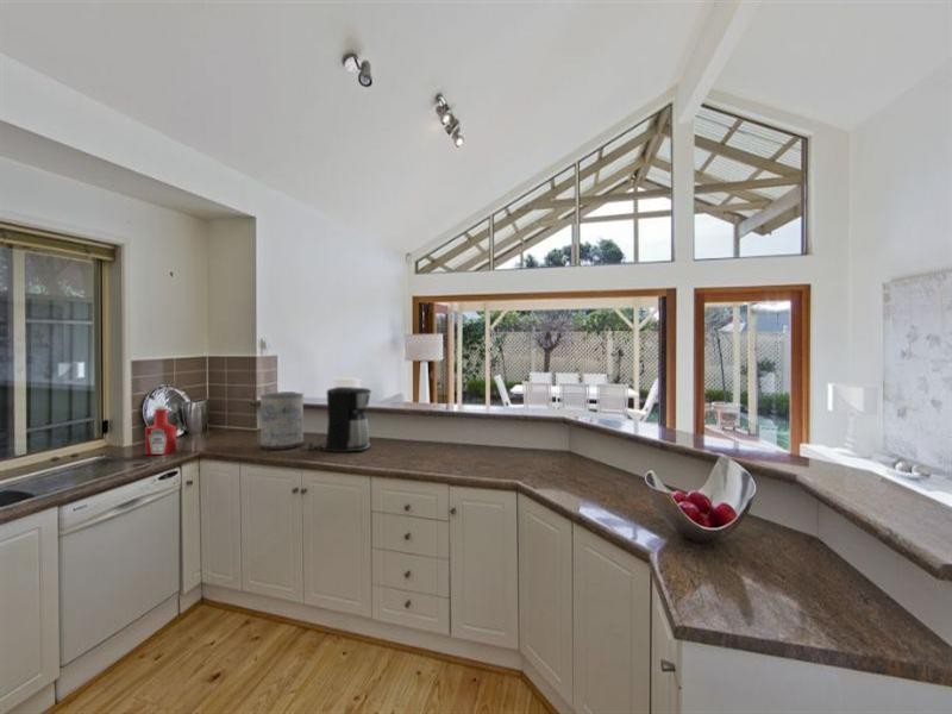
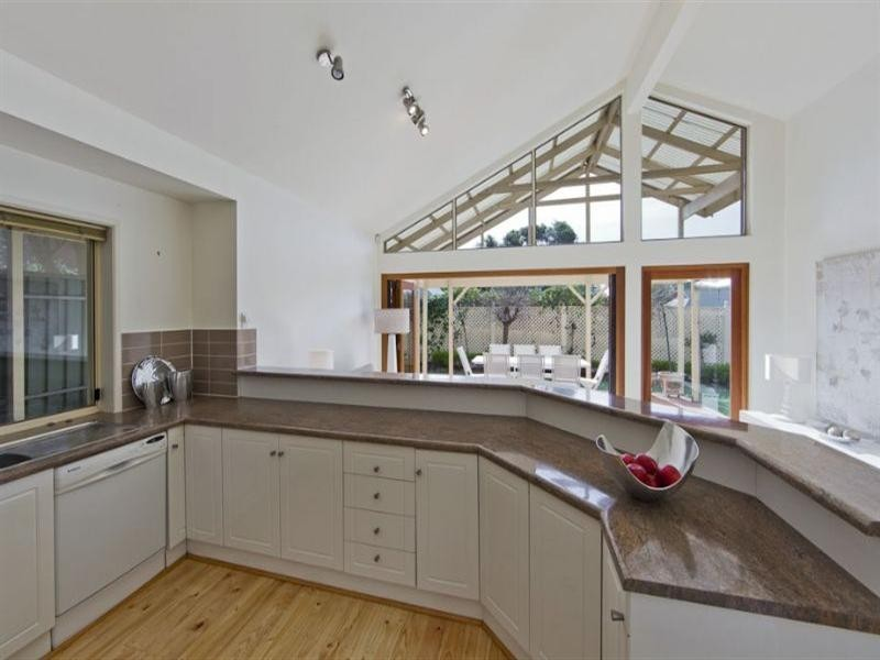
- soap bottle [144,405,177,456]
- canister [259,390,306,451]
- coffee maker [307,386,372,453]
